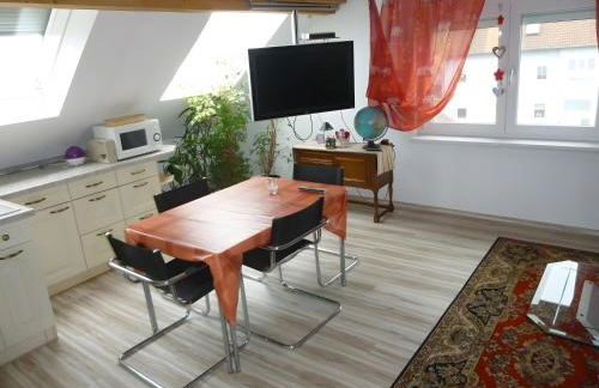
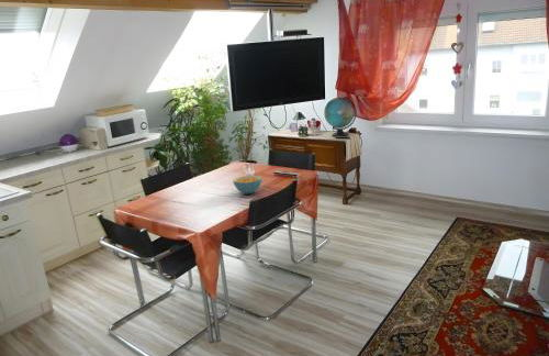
+ cereal bowl [232,175,262,194]
